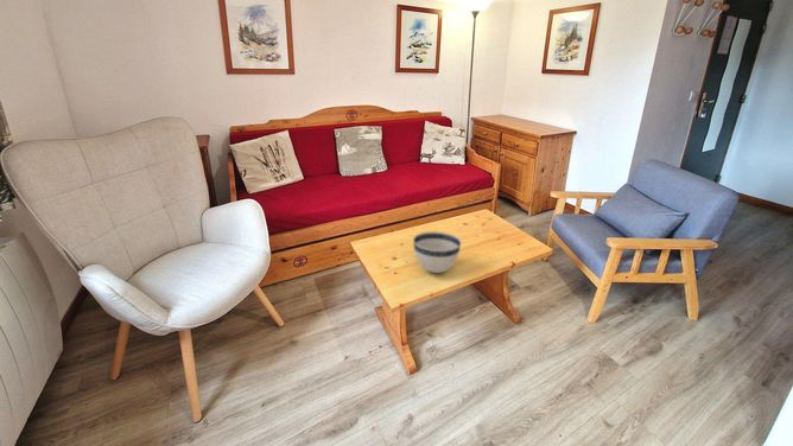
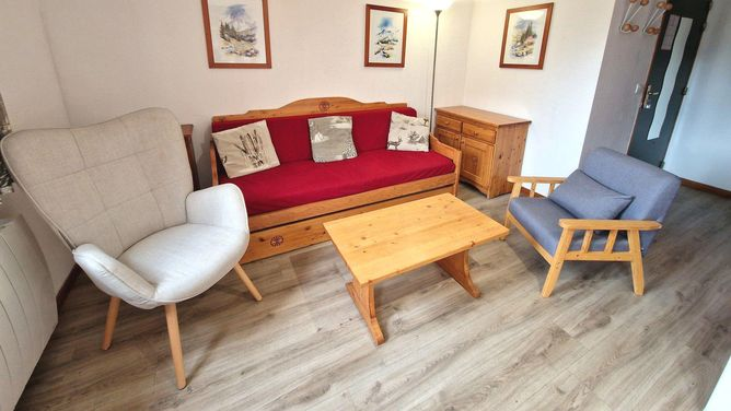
- bowl [412,230,463,274]
